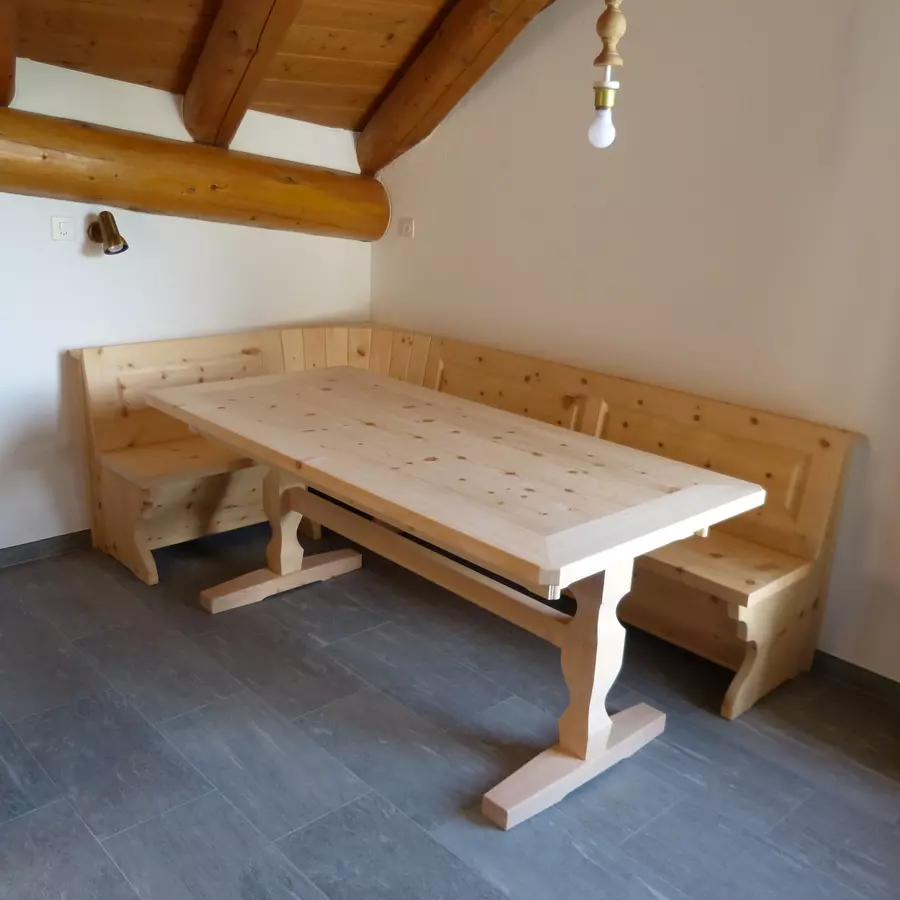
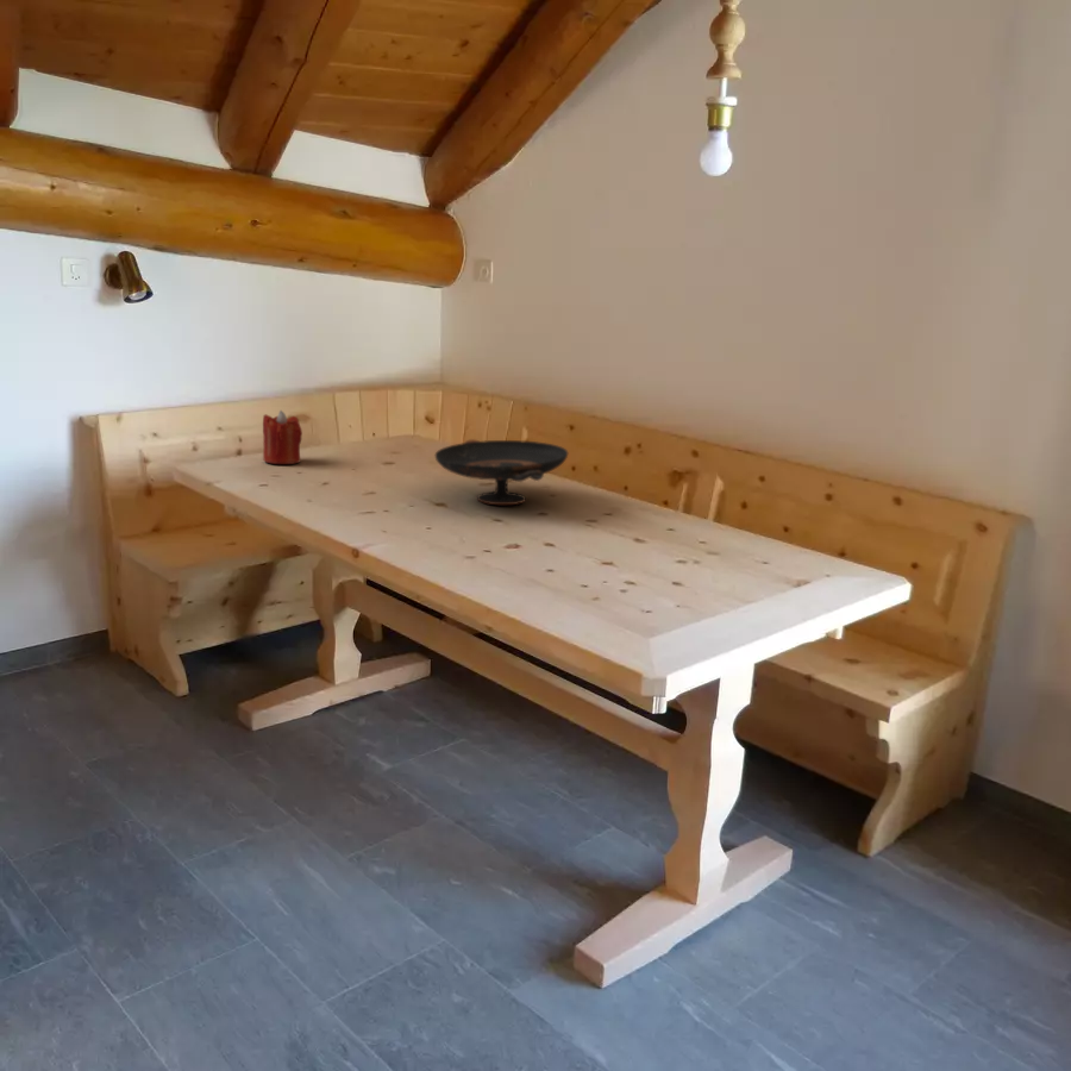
+ candle [262,409,303,465]
+ decorative bowl [434,438,569,506]
